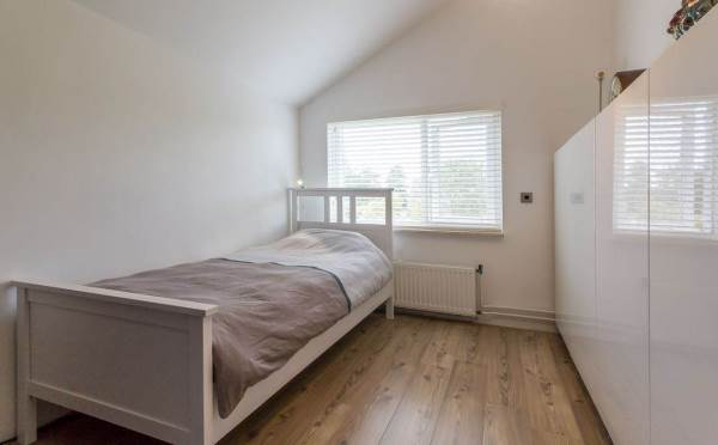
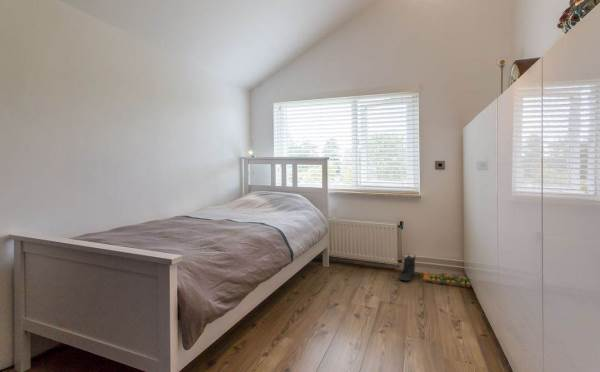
+ toy train [422,270,472,288]
+ sneaker [398,253,416,282]
